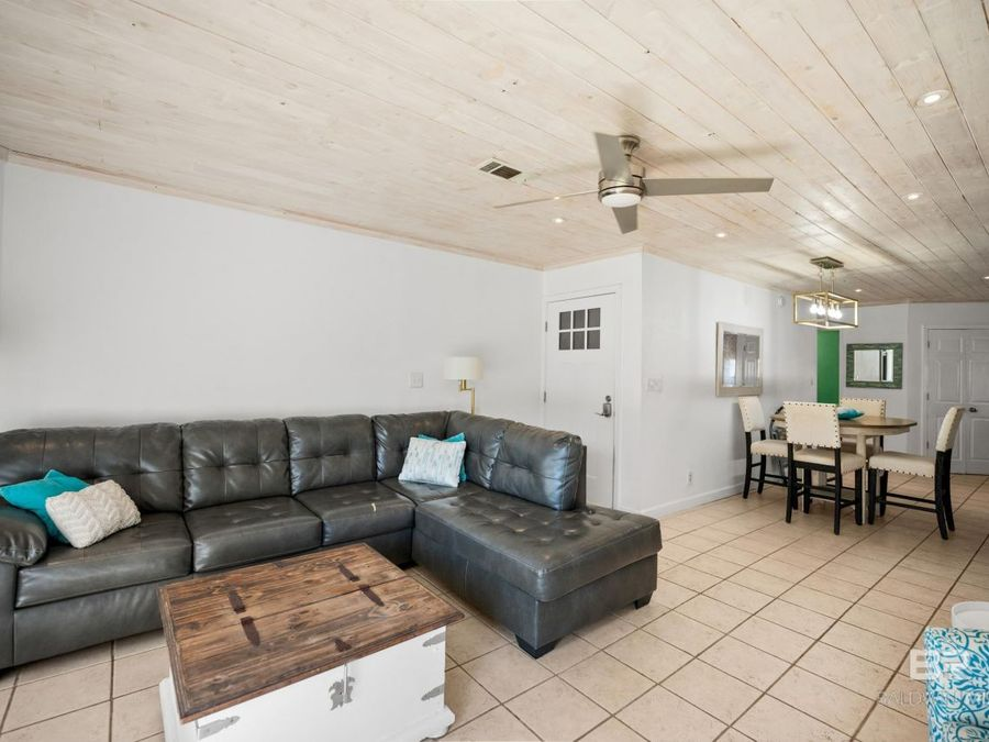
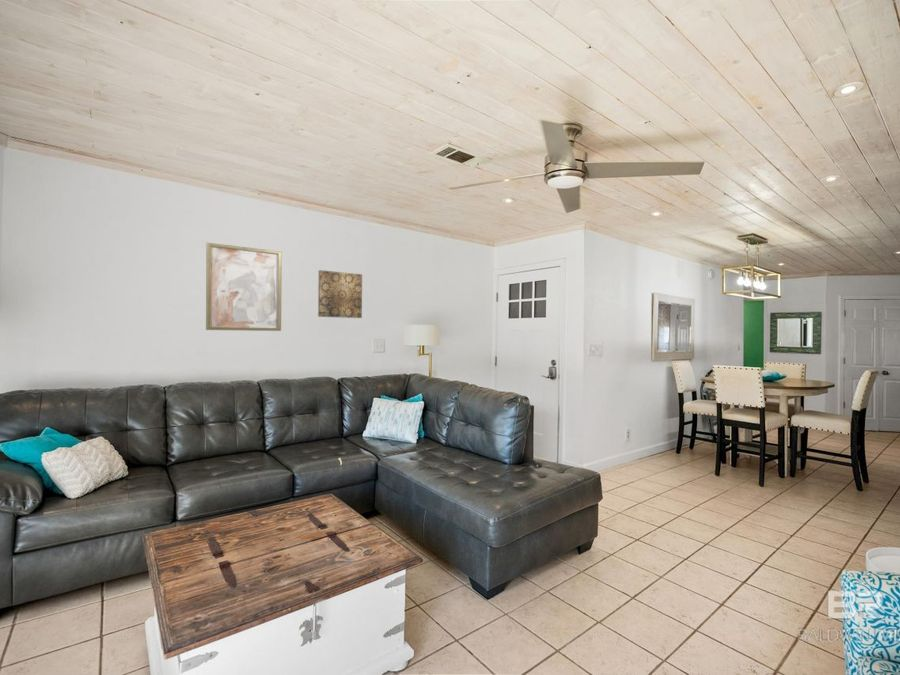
+ wall art [317,269,363,319]
+ wall art [205,242,283,332]
